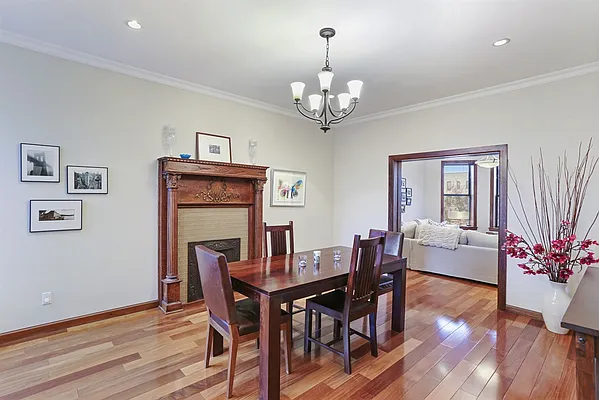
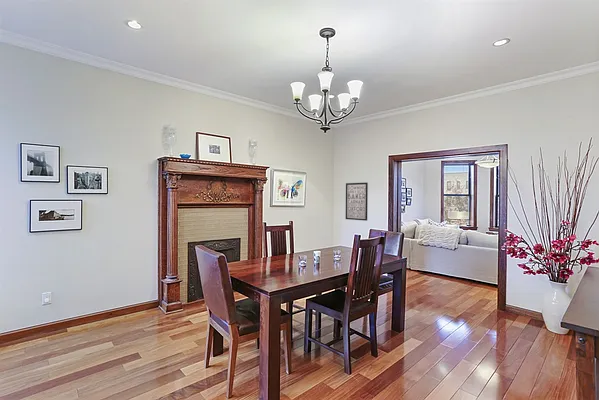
+ wall art [345,182,369,222]
